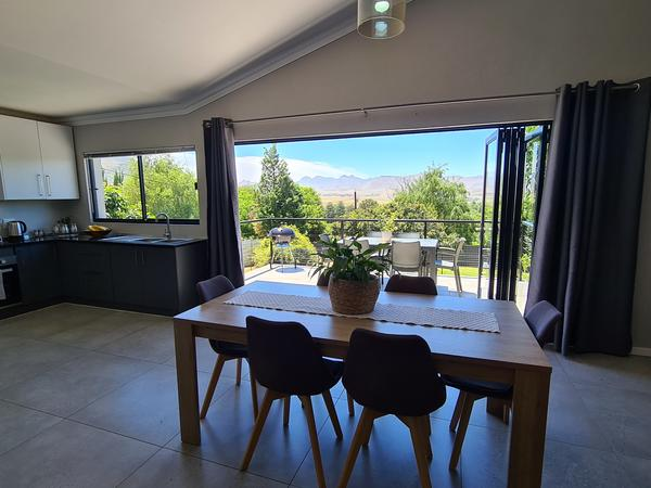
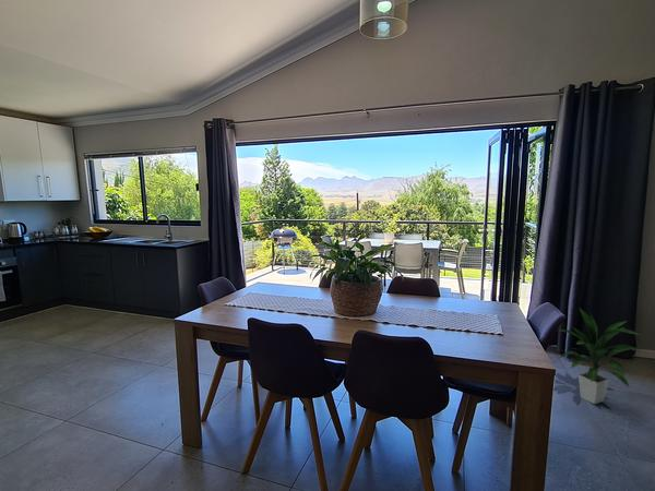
+ indoor plant [555,308,642,405]
